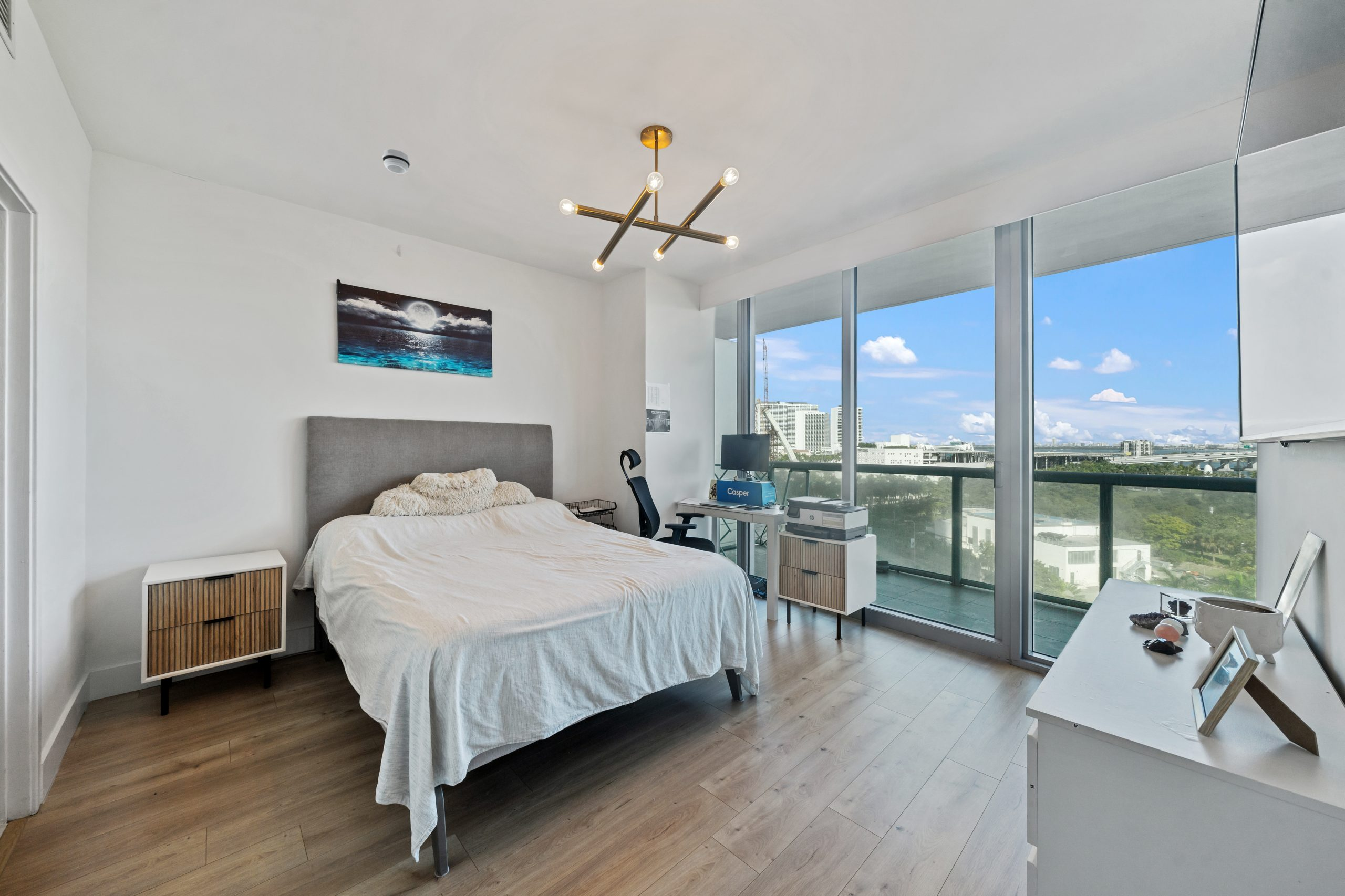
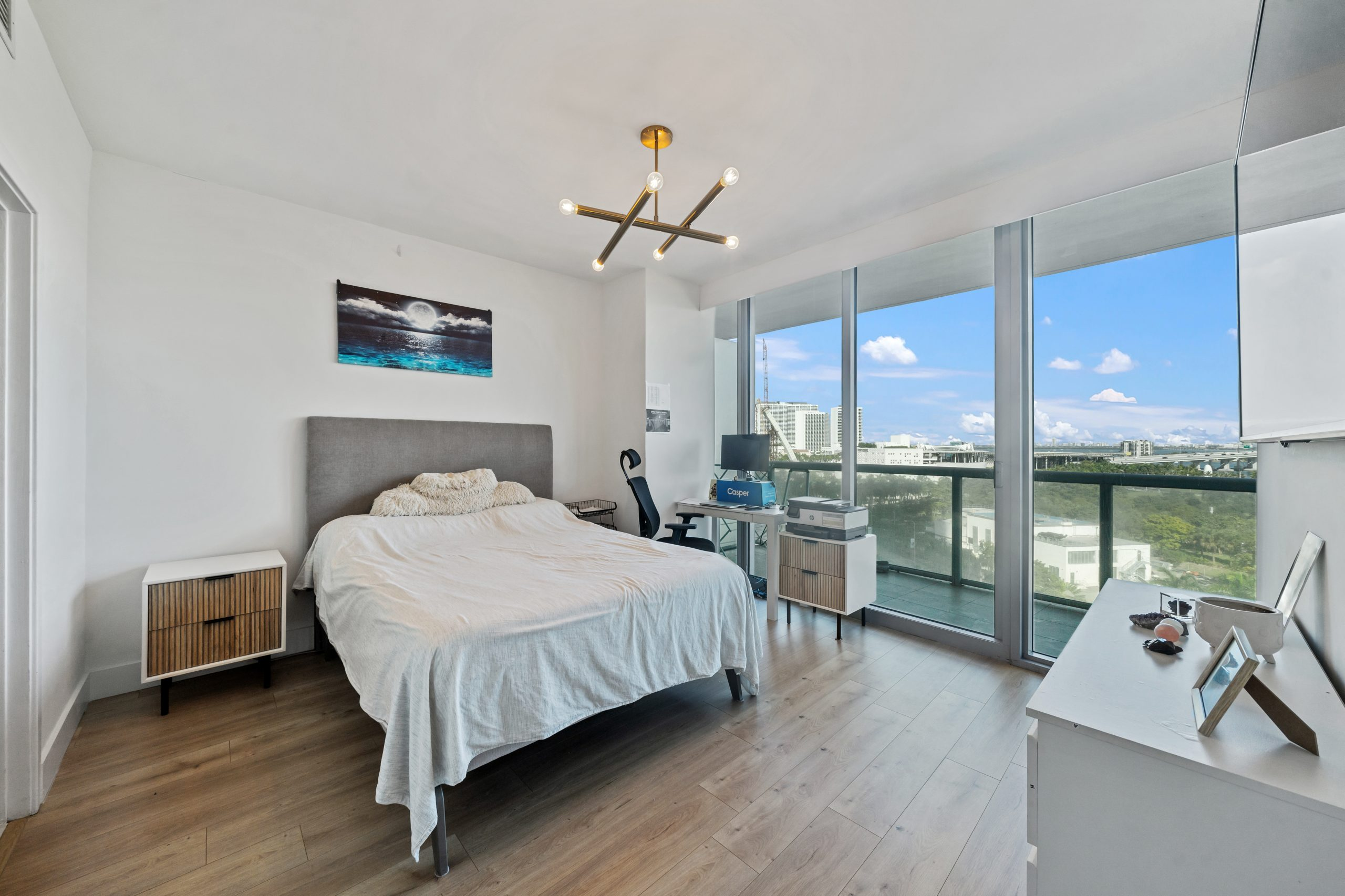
- smoke detector [382,149,410,174]
